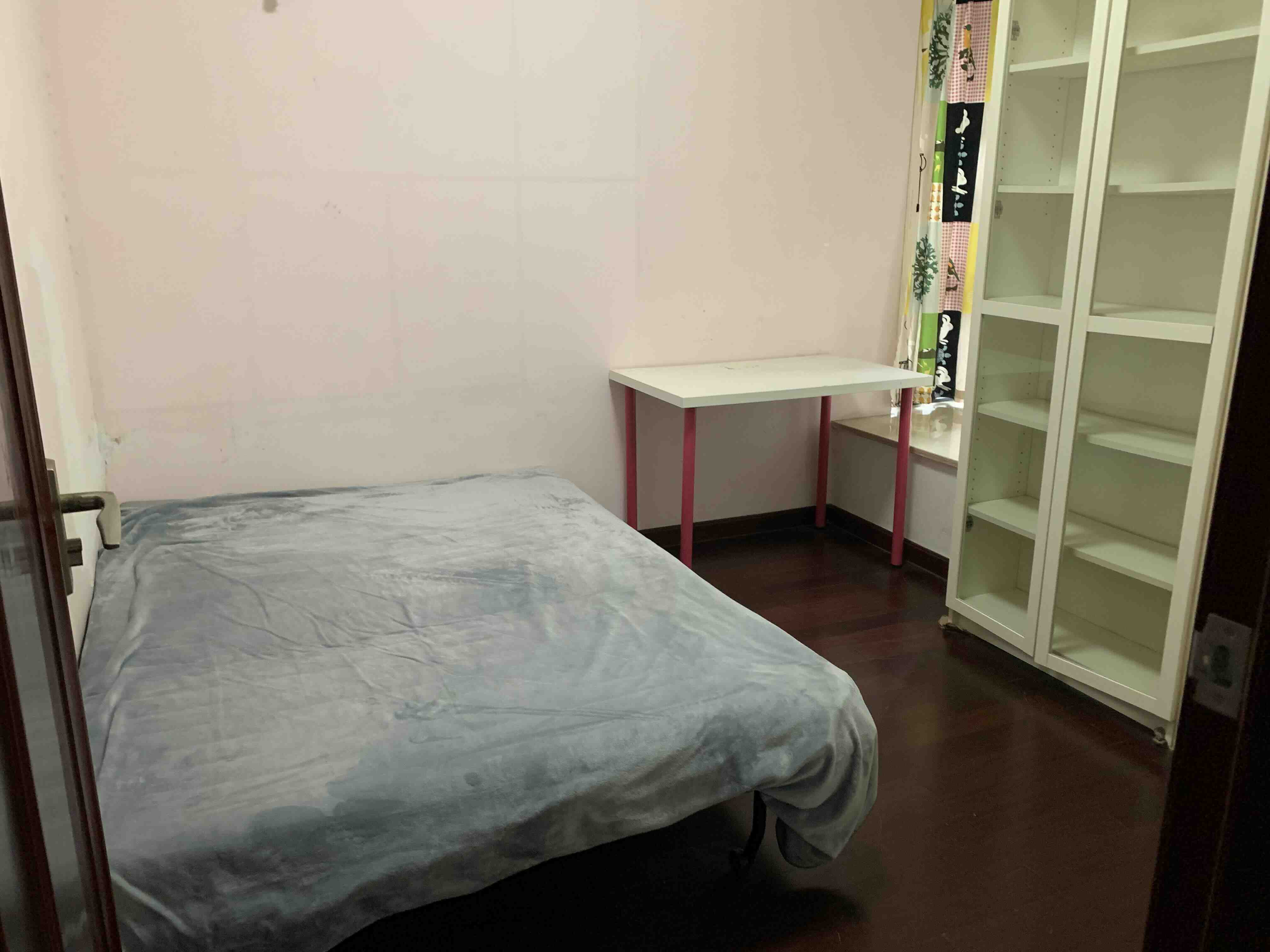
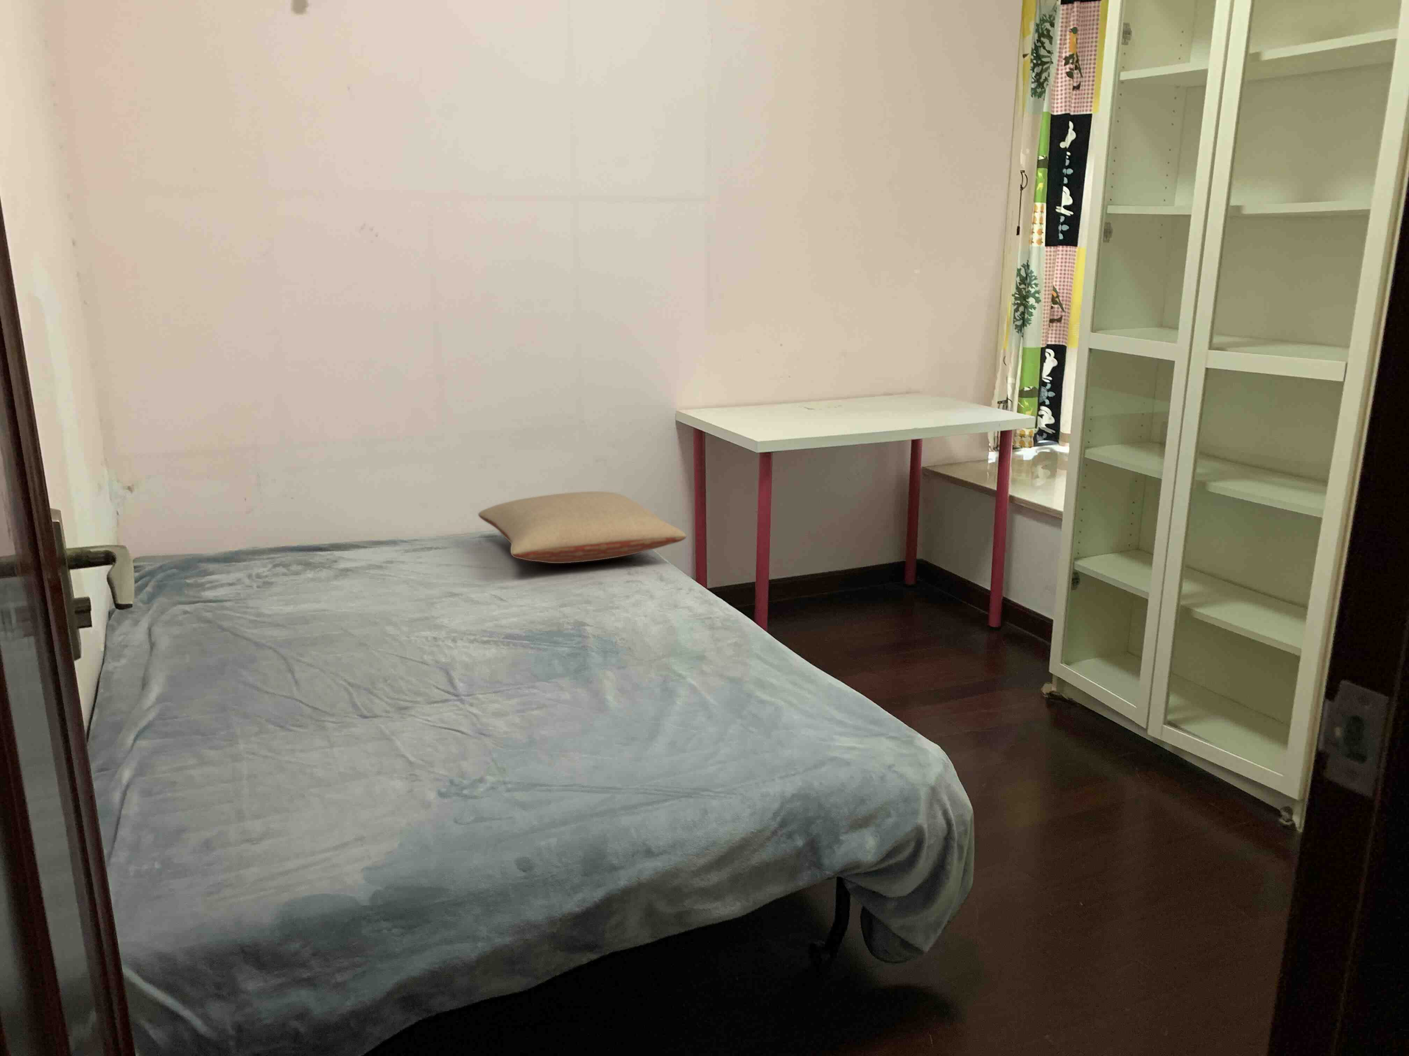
+ pillow [478,491,687,563]
